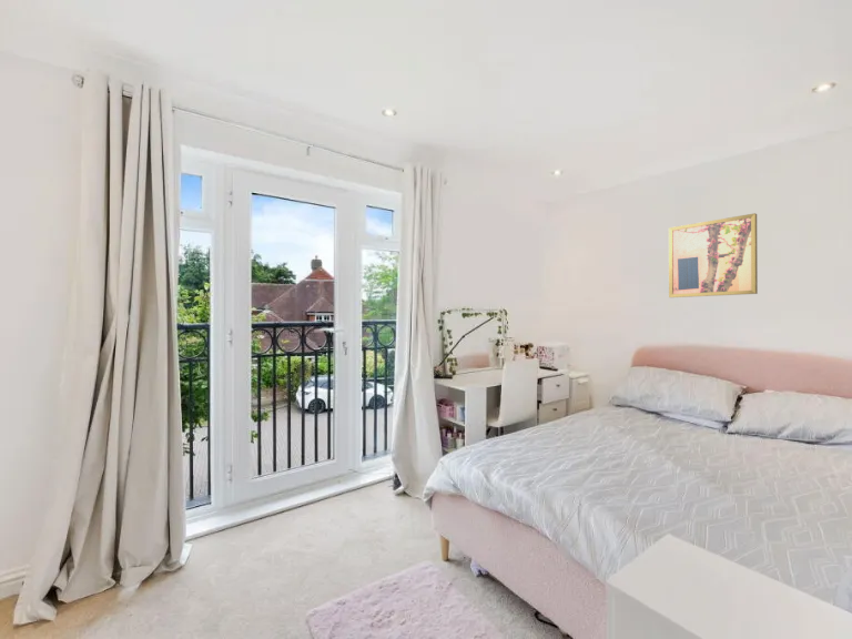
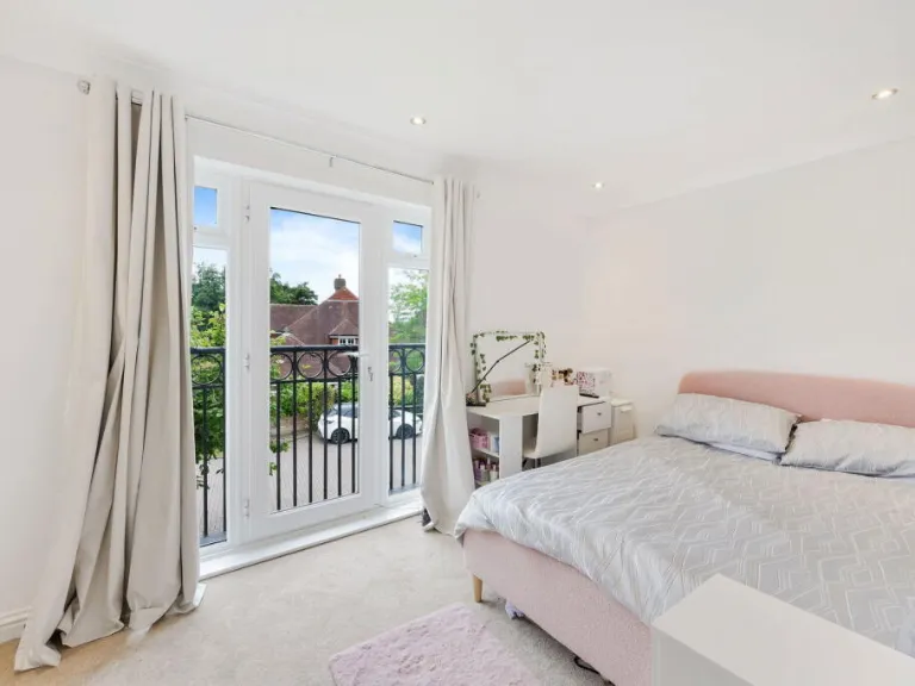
- wall art [668,212,759,298]
